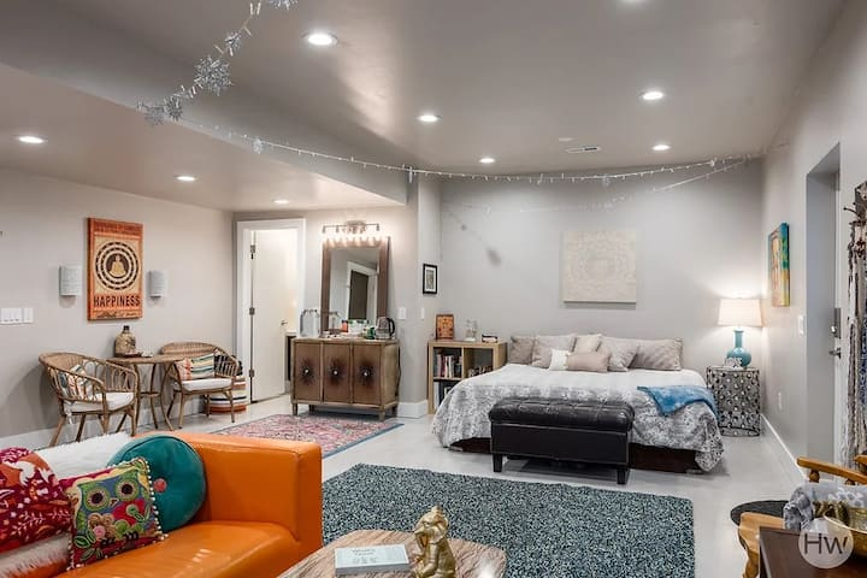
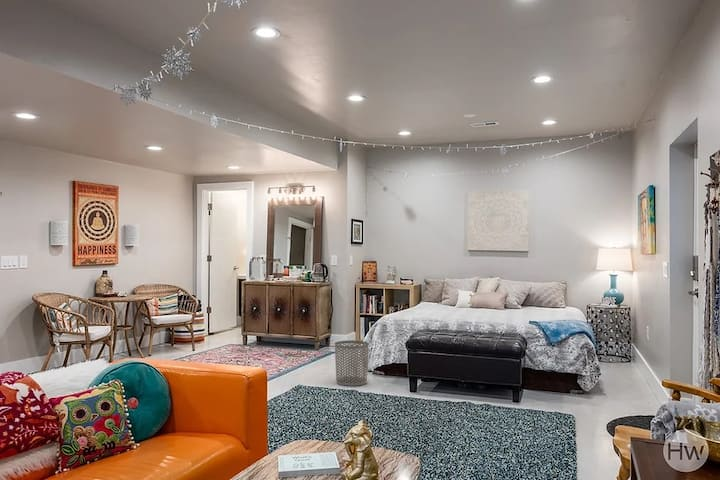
+ waste bin [334,340,369,387]
